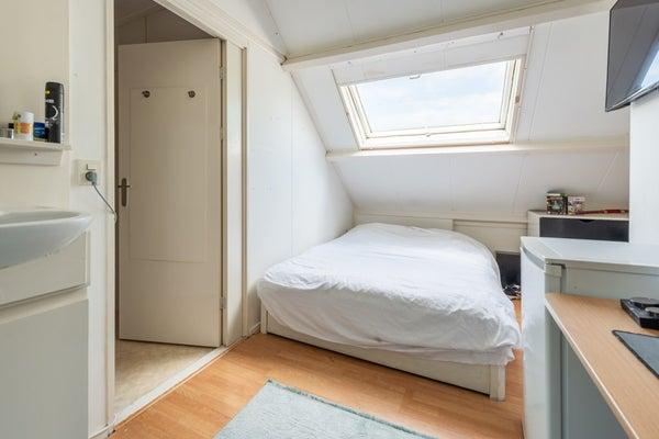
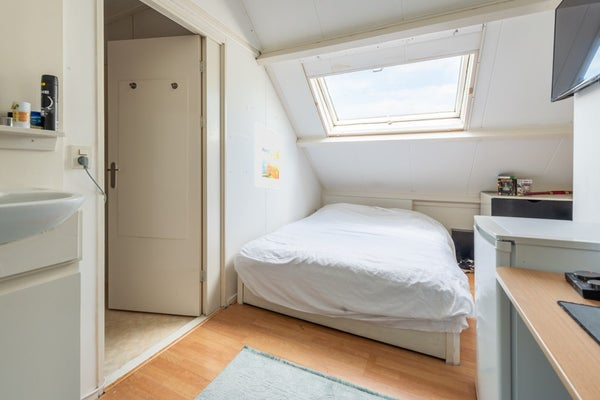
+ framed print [254,122,285,190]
